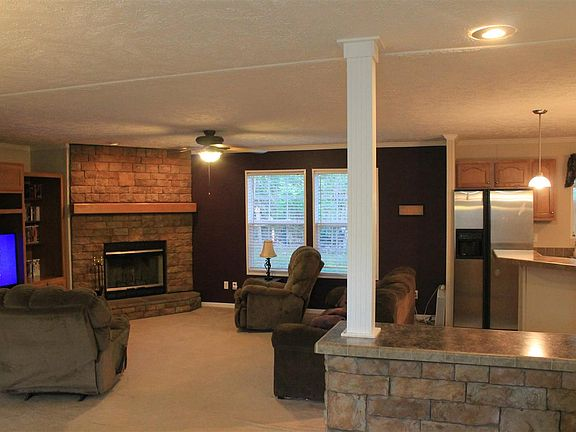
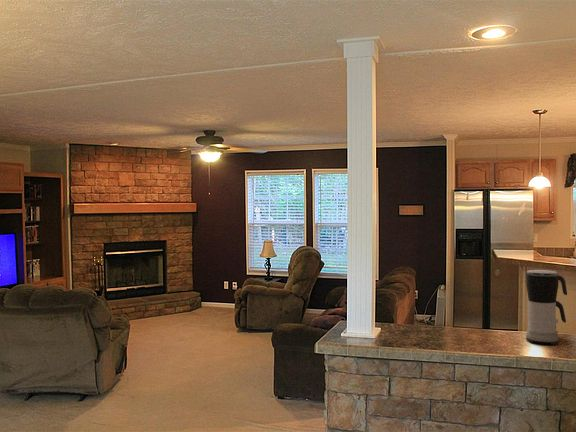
+ coffee maker [525,269,568,346]
